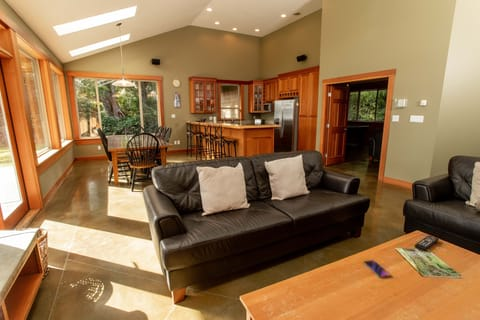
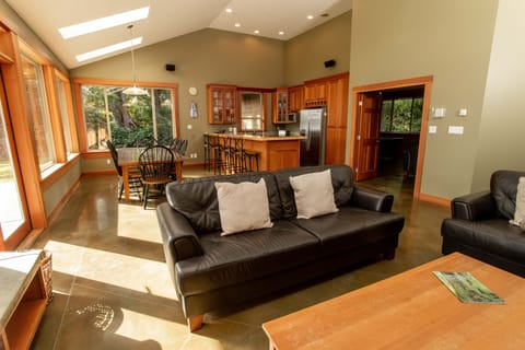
- remote control [414,234,440,252]
- smartphone [362,259,392,279]
